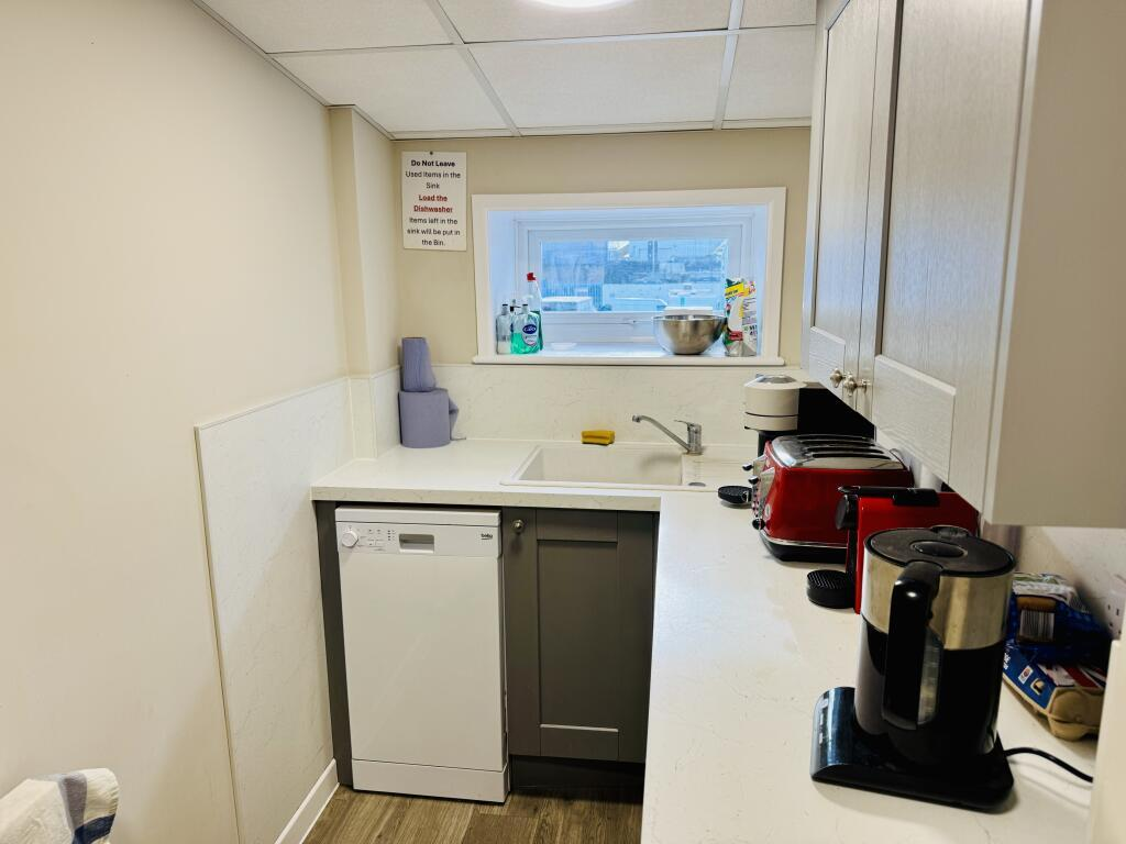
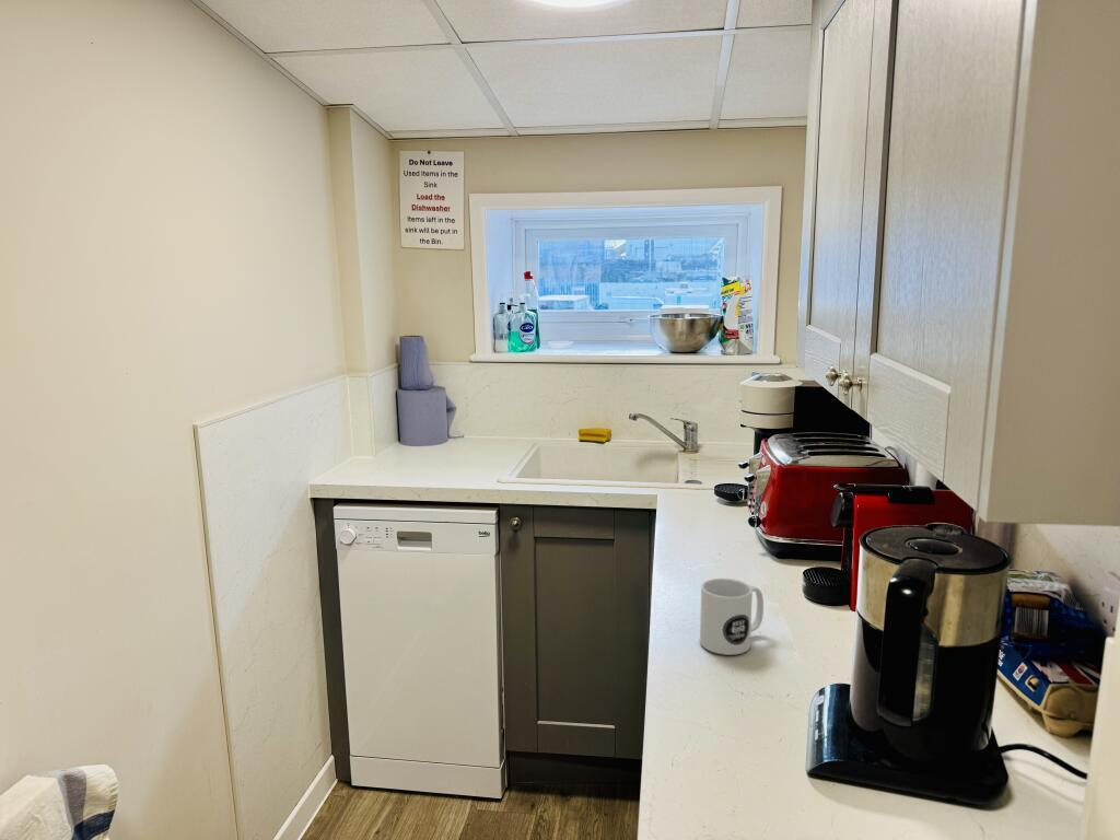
+ mug [699,578,765,656]
